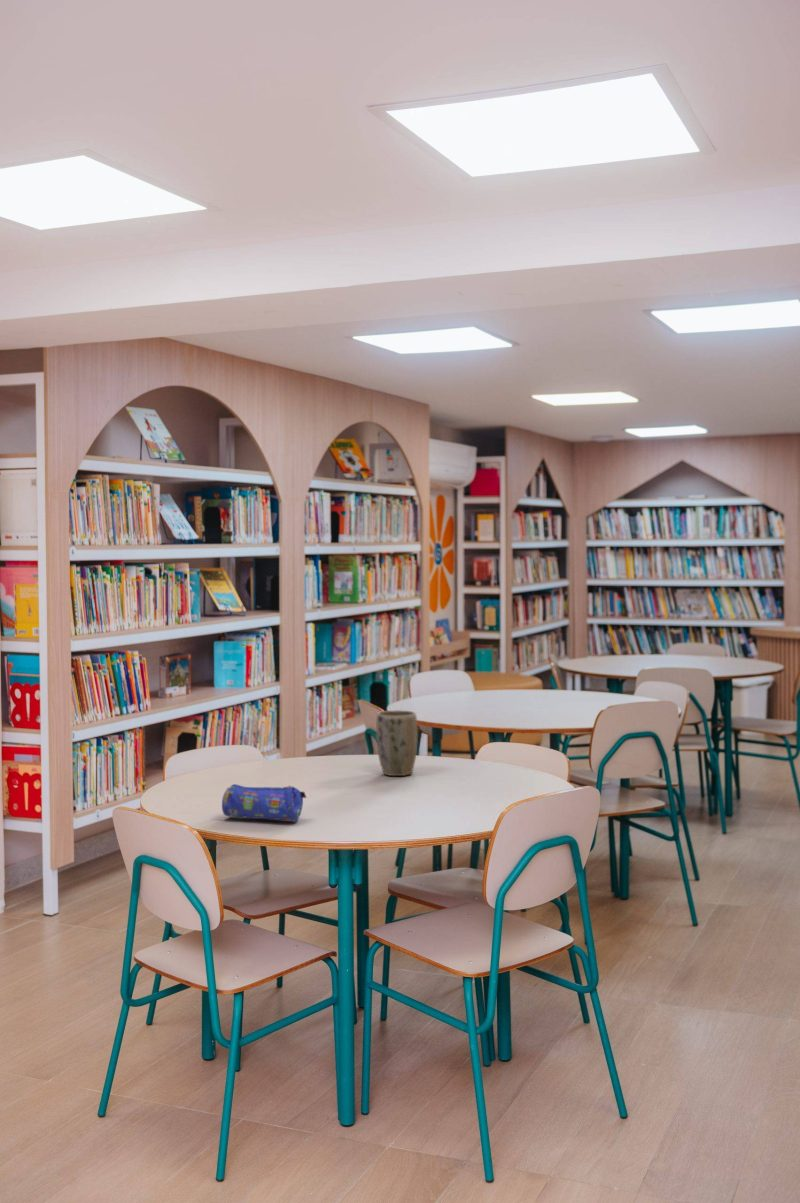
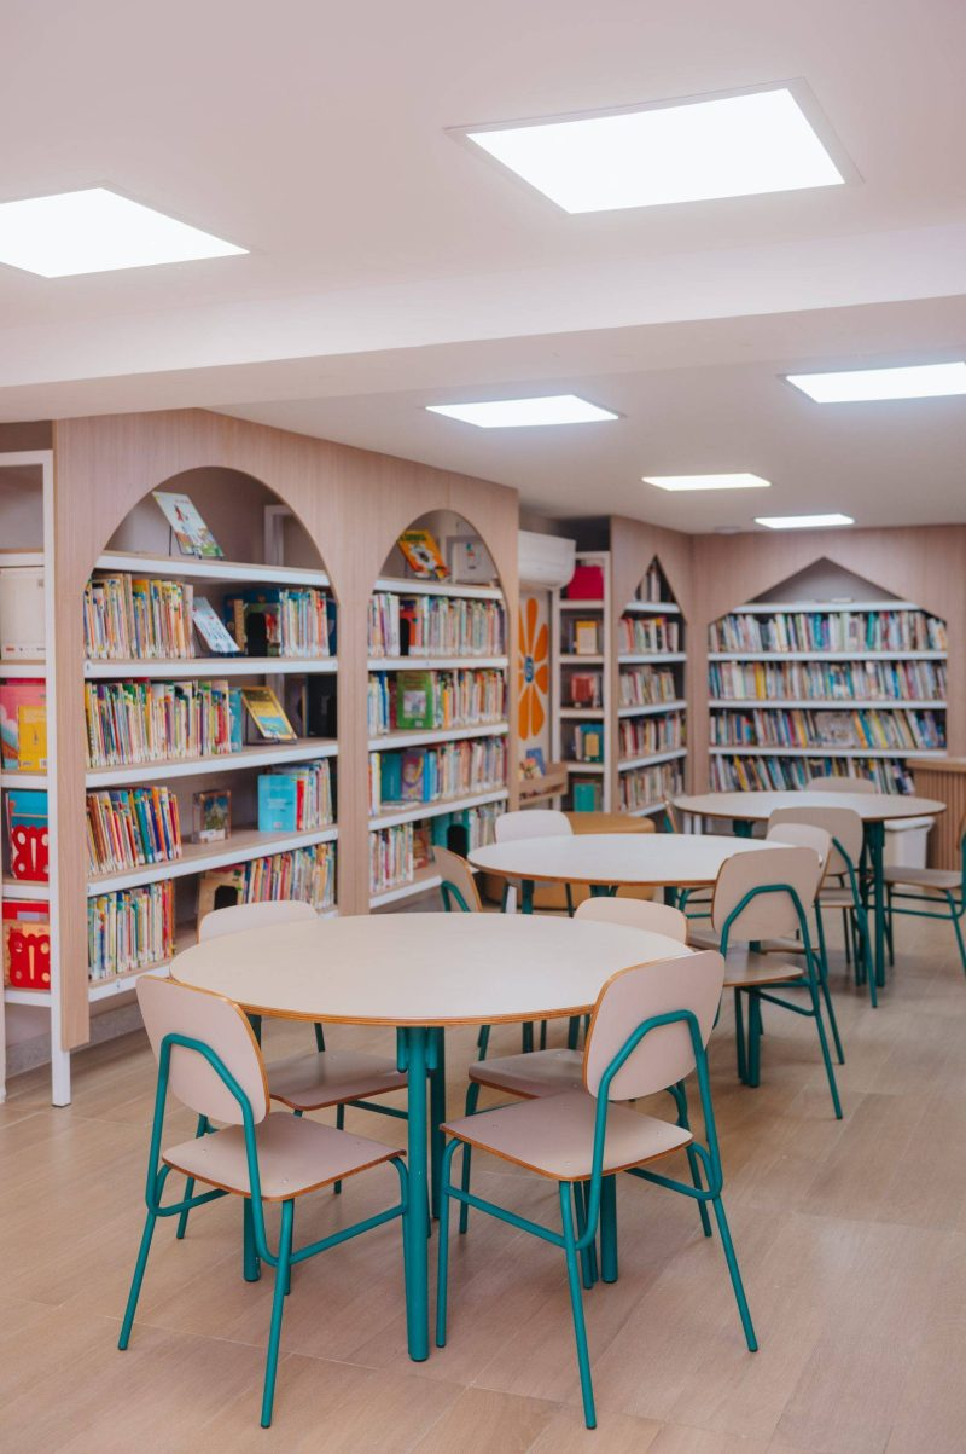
- plant pot [375,709,418,777]
- pencil case [221,783,307,822]
